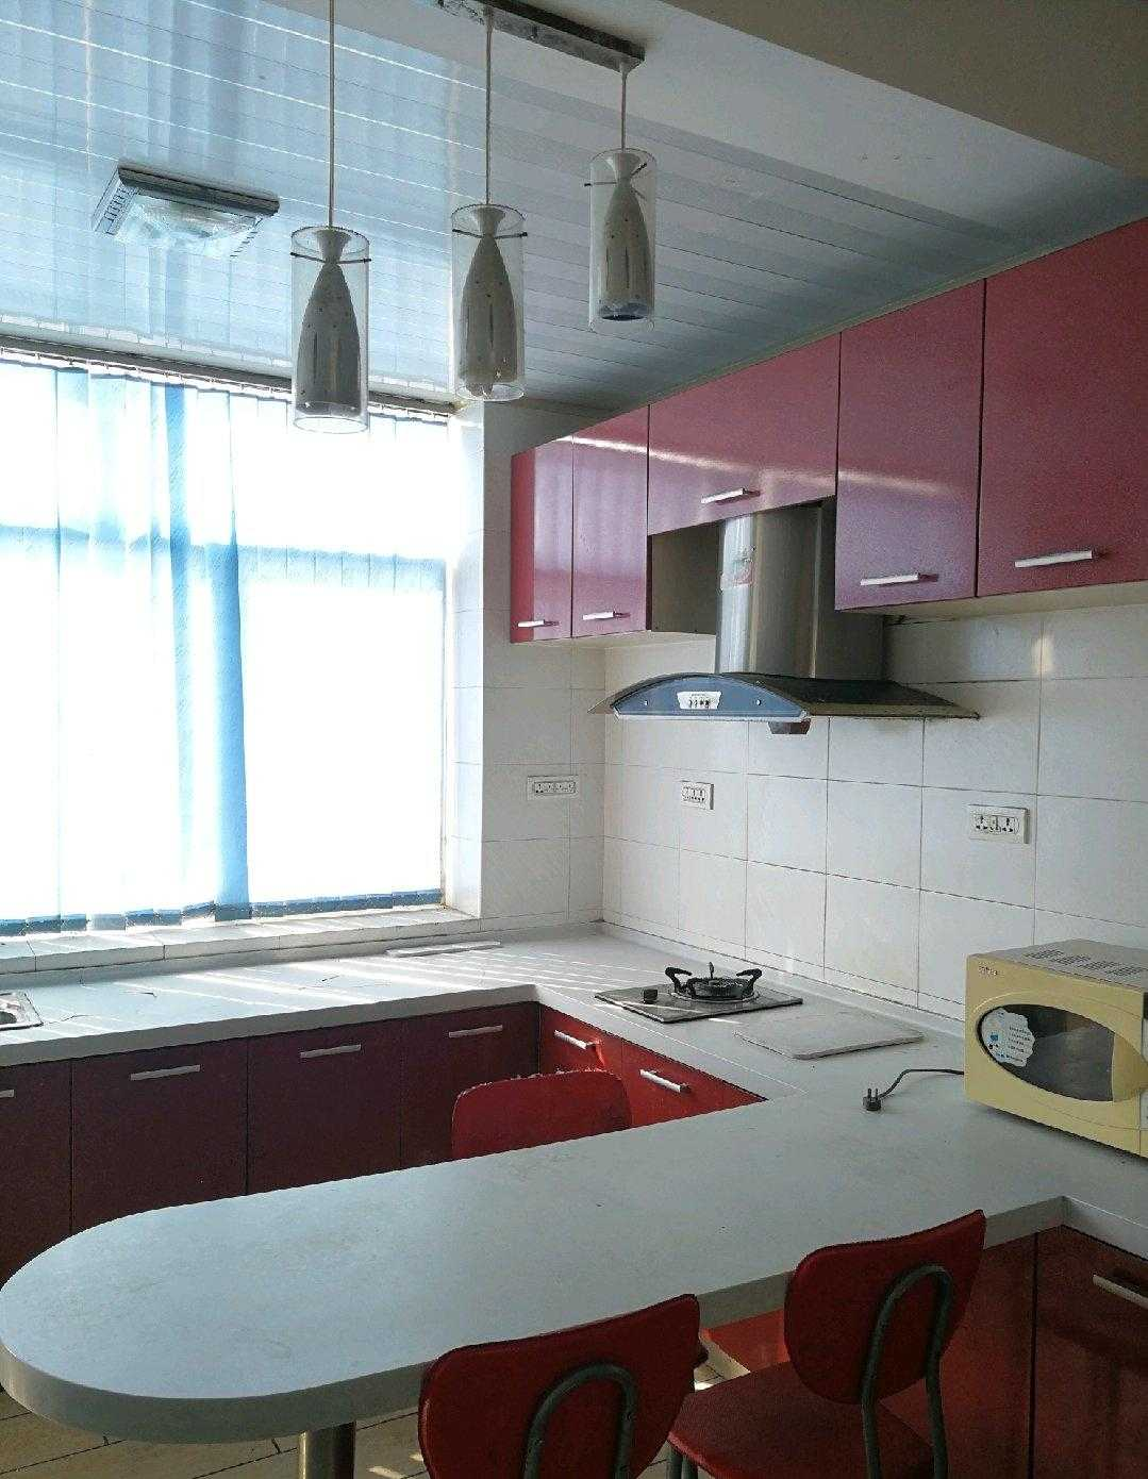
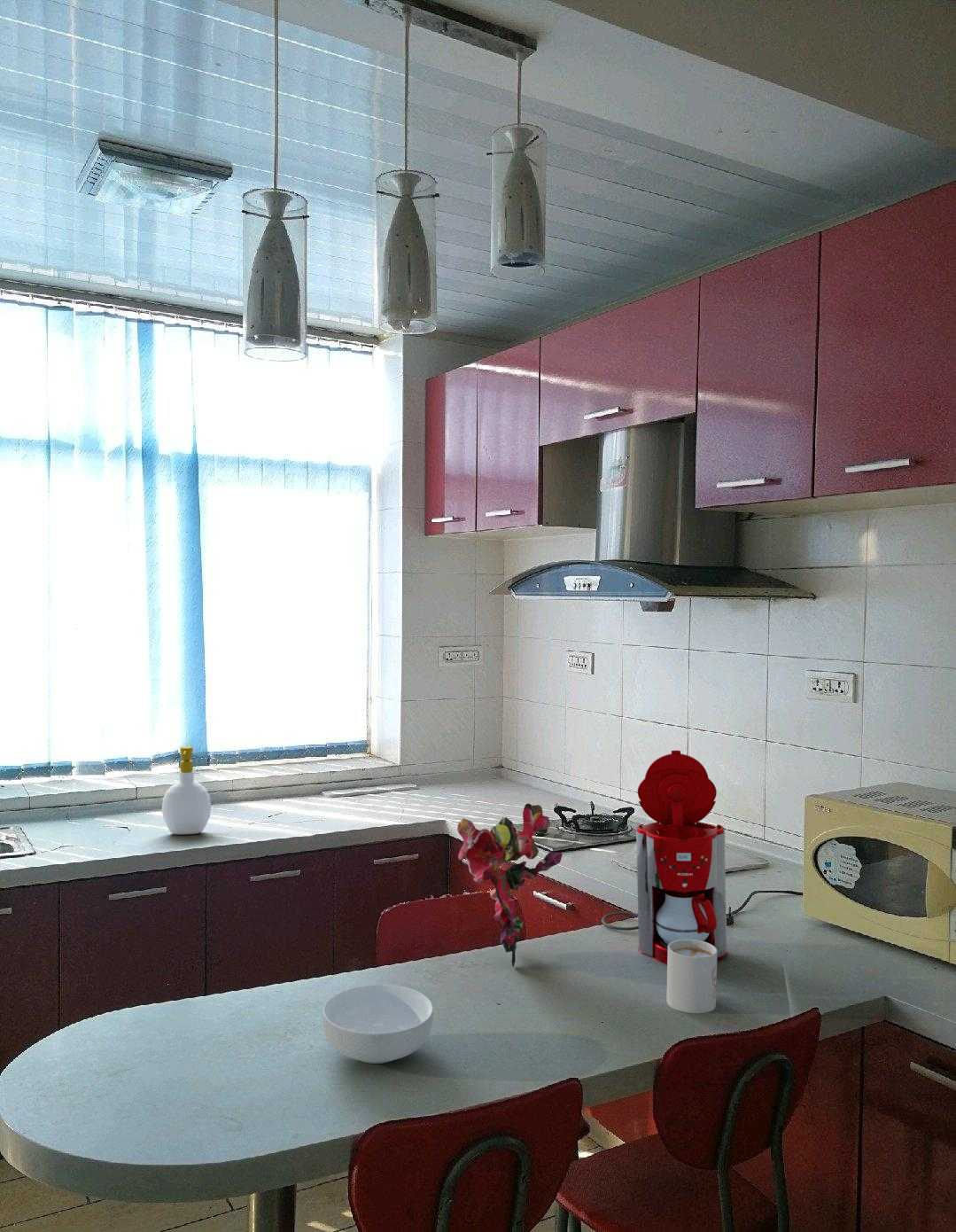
+ flower [456,802,563,968]
+ coffee maker [601,750,728,965]
+ cereal bowl [322,984,434,1064]
+ soap bottle [161,745,212,836]
+ mug [666,940,718,1014]
